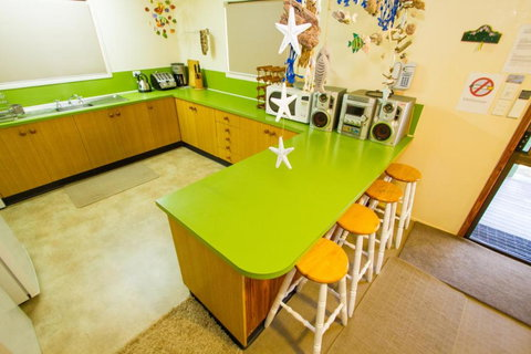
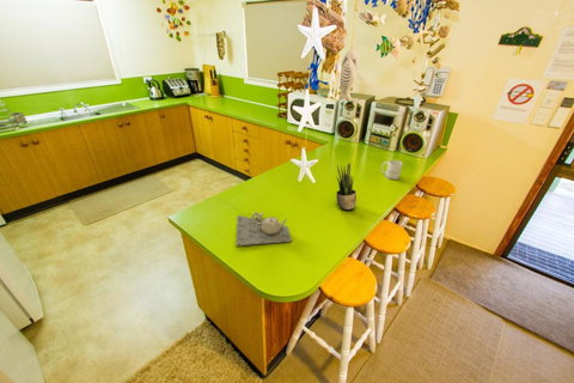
+ mug [380,159,403,181]
+ teapot [236,212,293,247]
+ potted plant [335,162,358,211]
